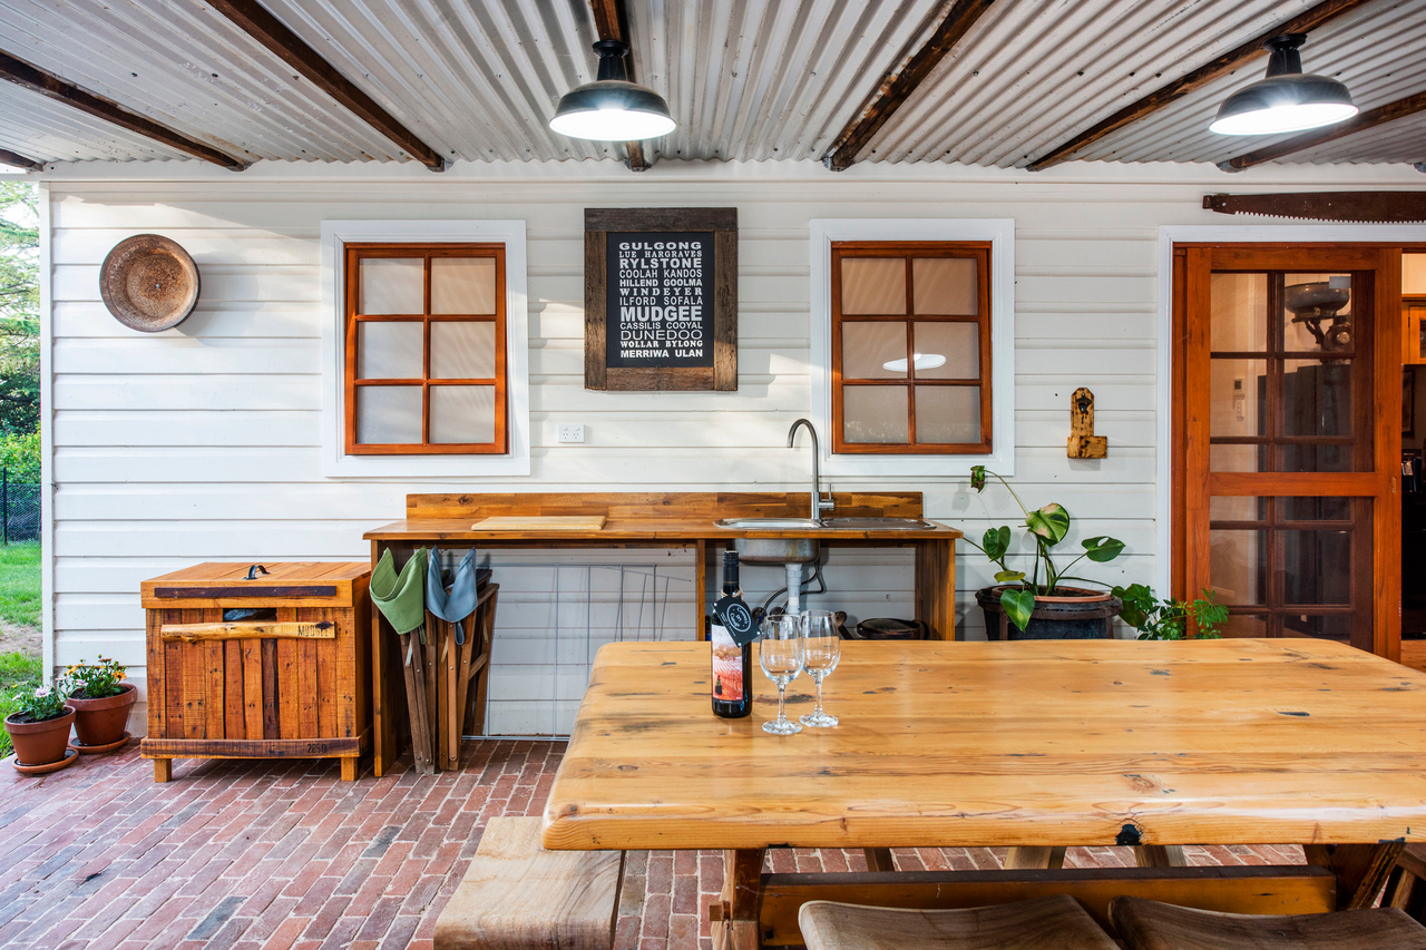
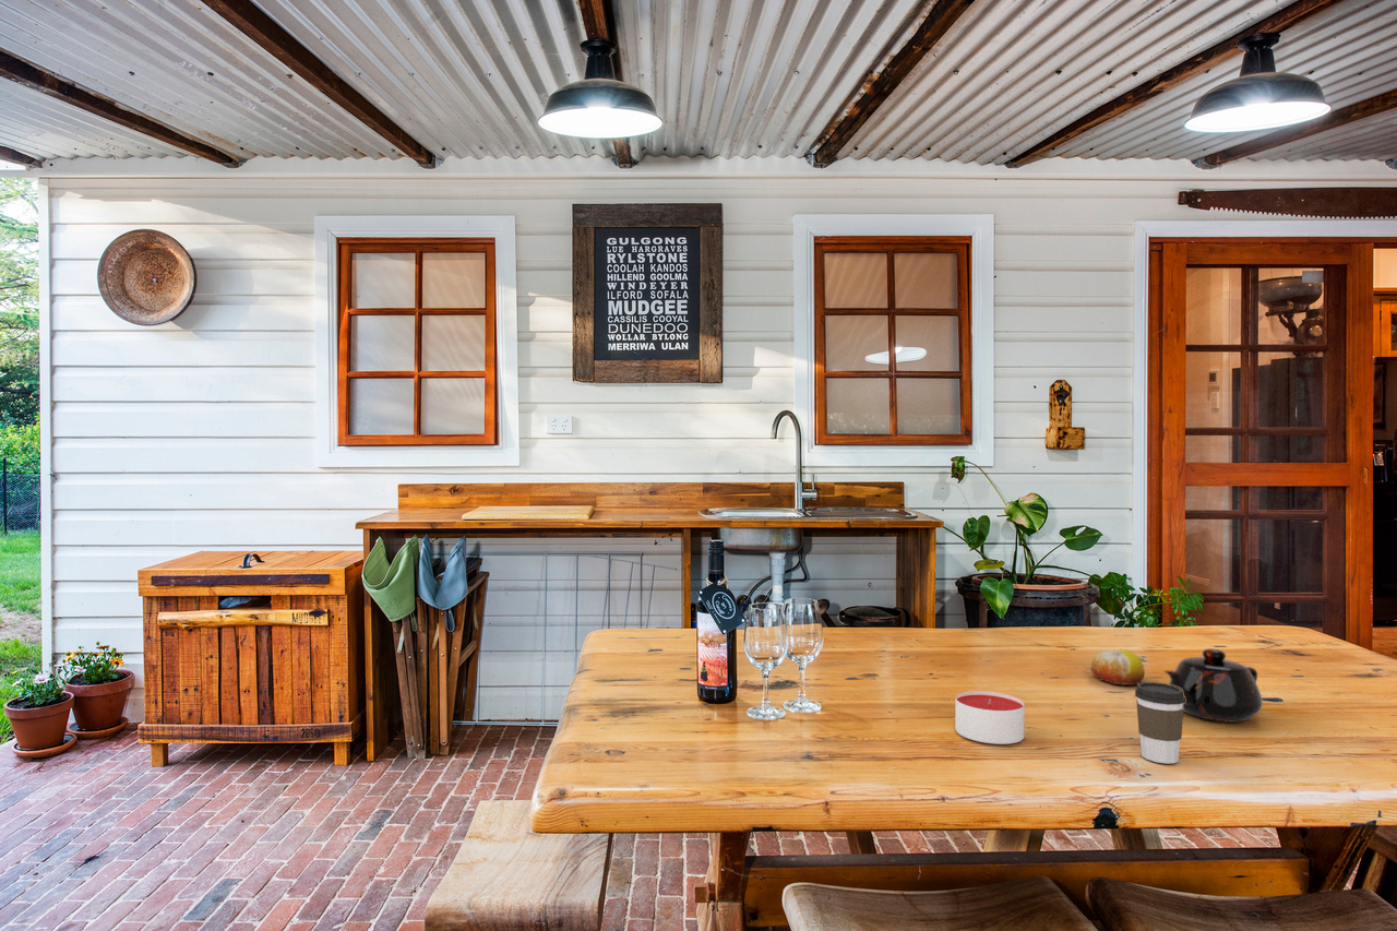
+ fruit [1090,648,1146,687]
+ candle [954,690,1025,745]
+ coffee cup [1134,681,1185,765]
+ teapot [1163,647,1264,724]
